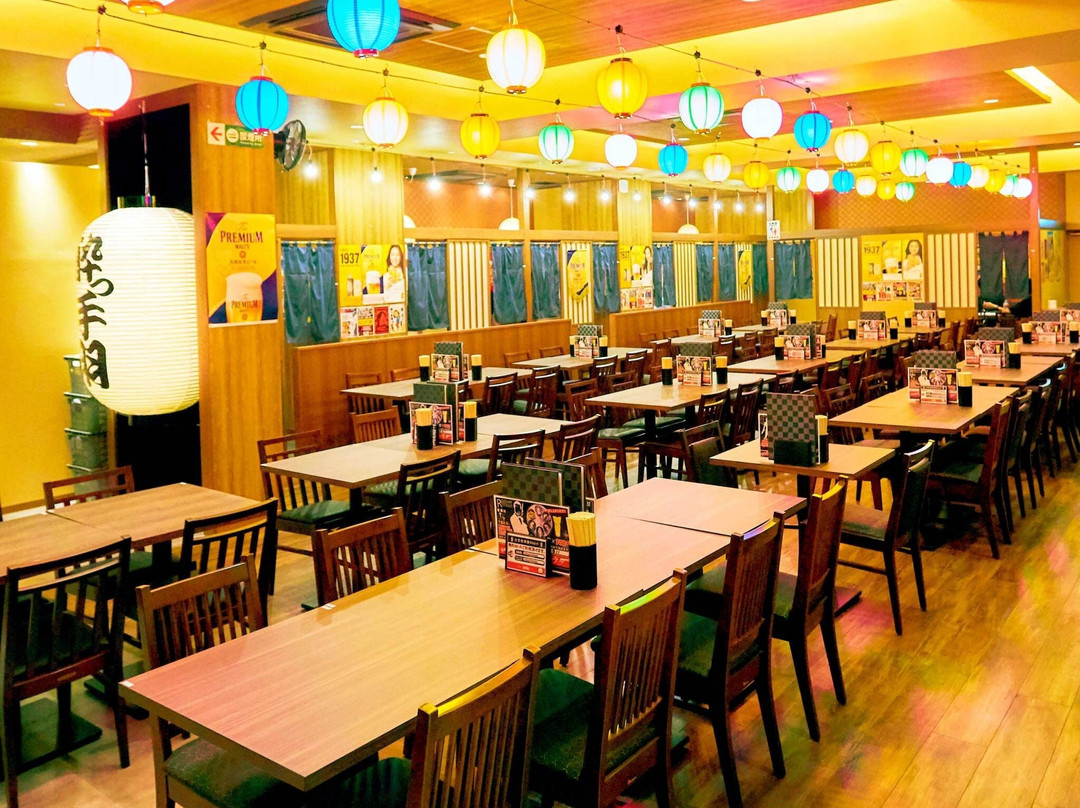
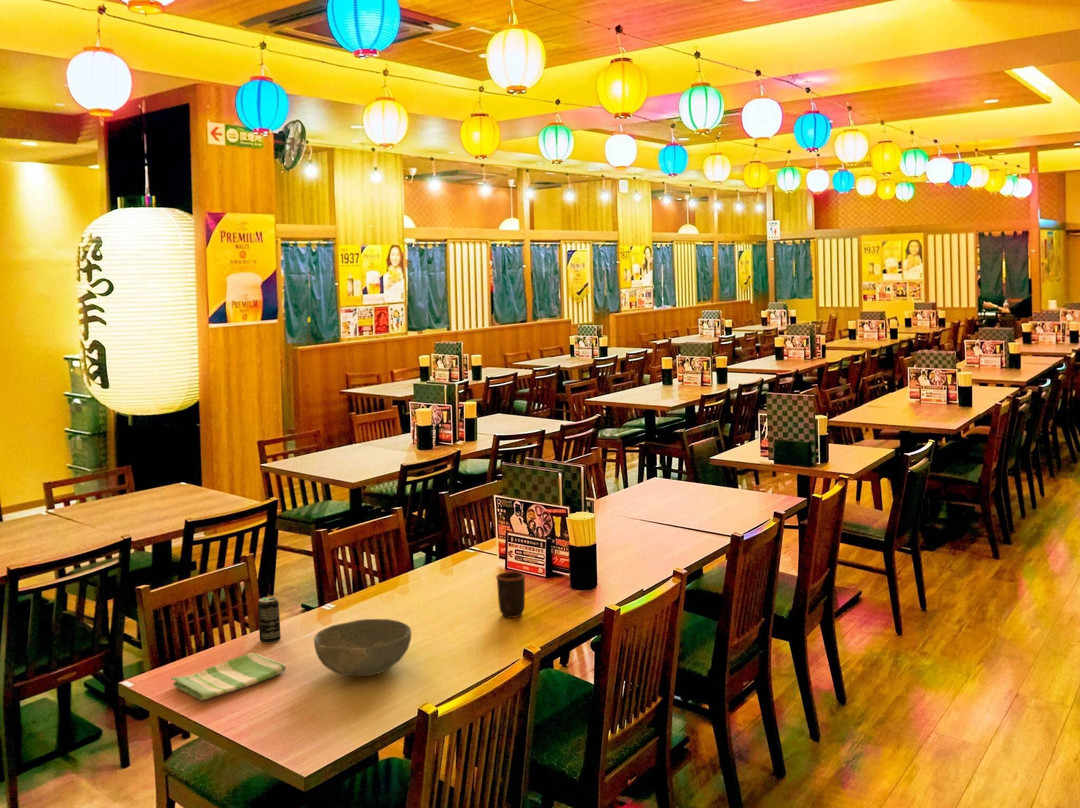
+ mug [495,570,526,619]
+ beverage can [257,596,282,644]
+ dish towel [170,652,288,701]
+ bowl [313,618,412,677]
